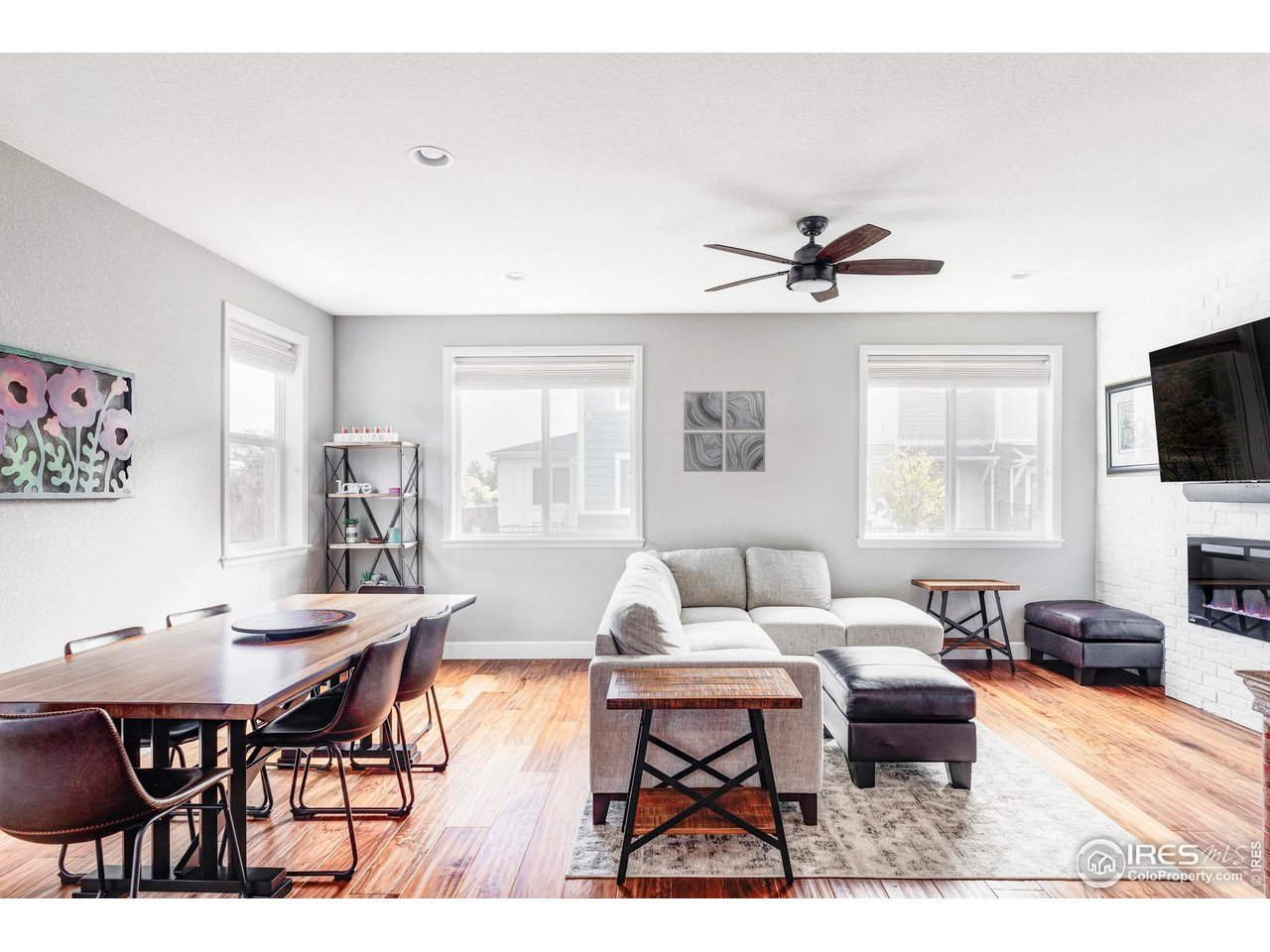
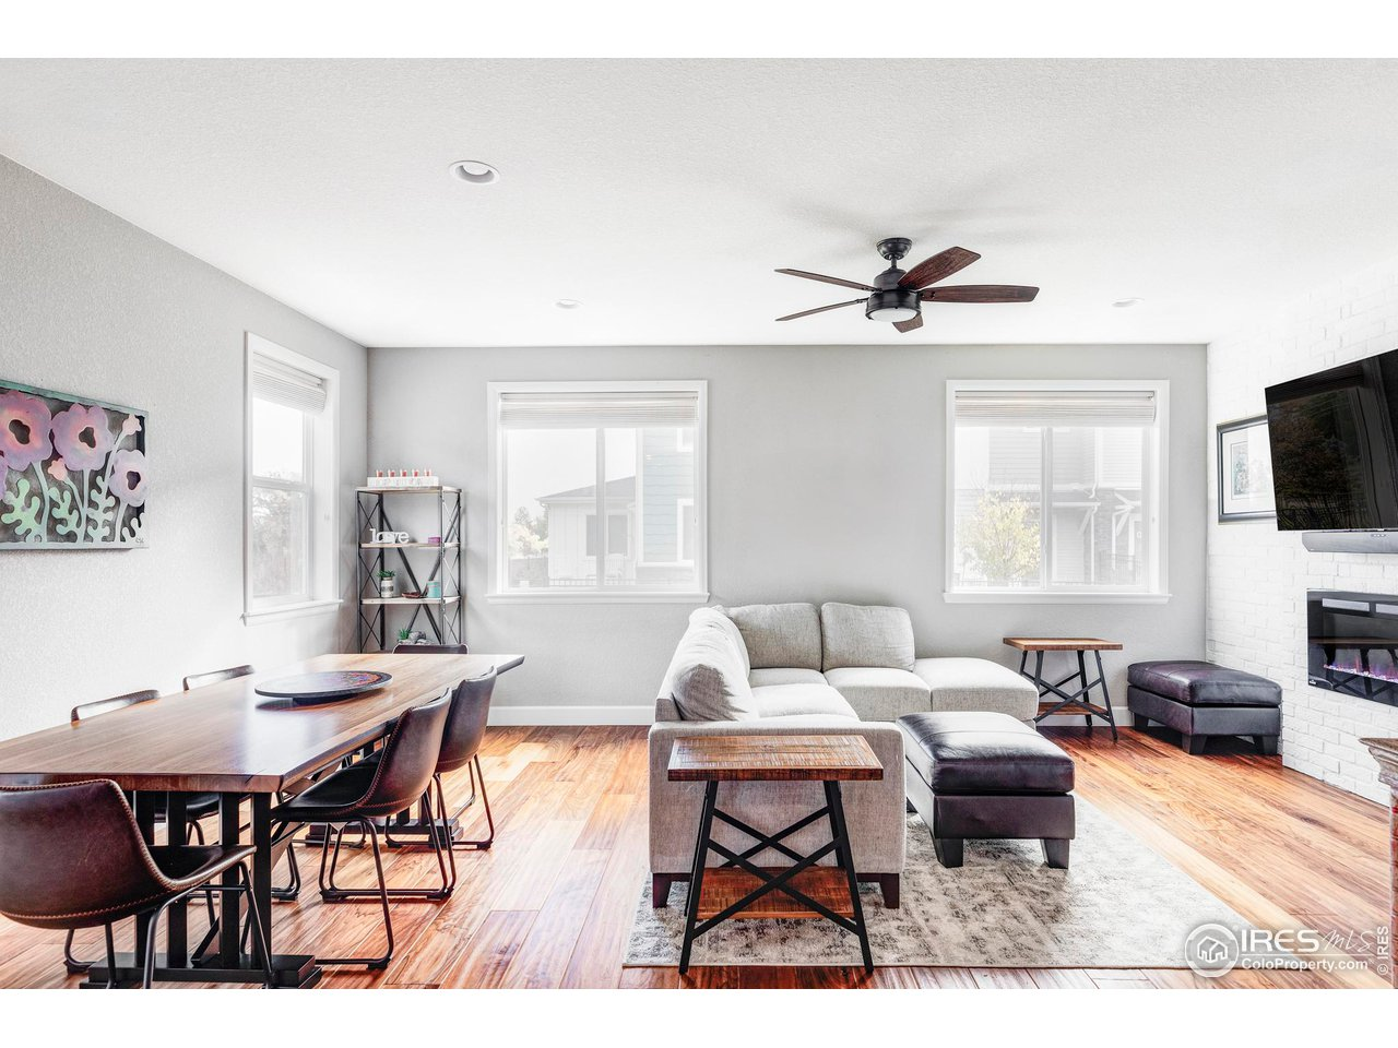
- wall art [683,390,766,473]
